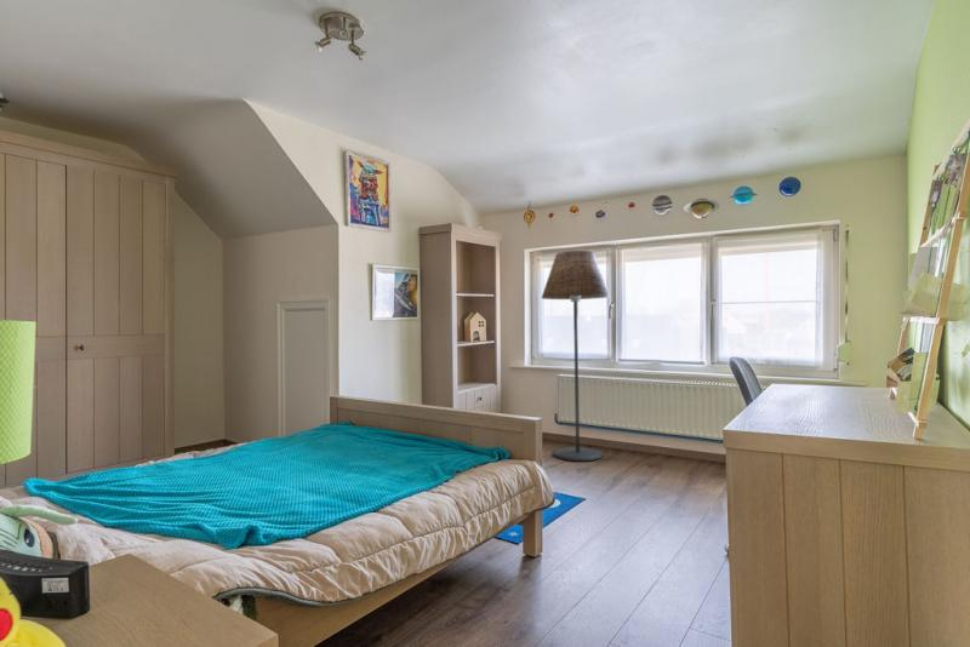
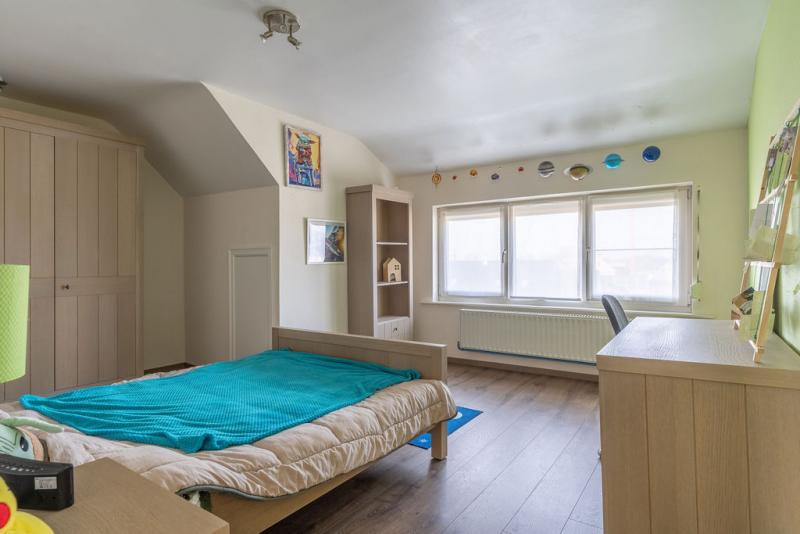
- floor lamp [541,250,611,462]
